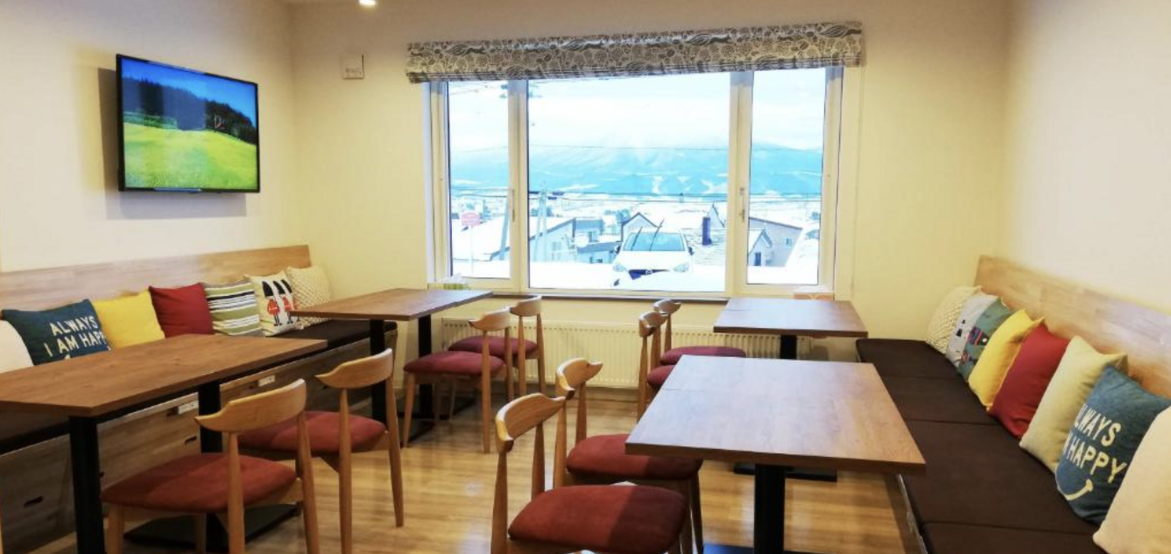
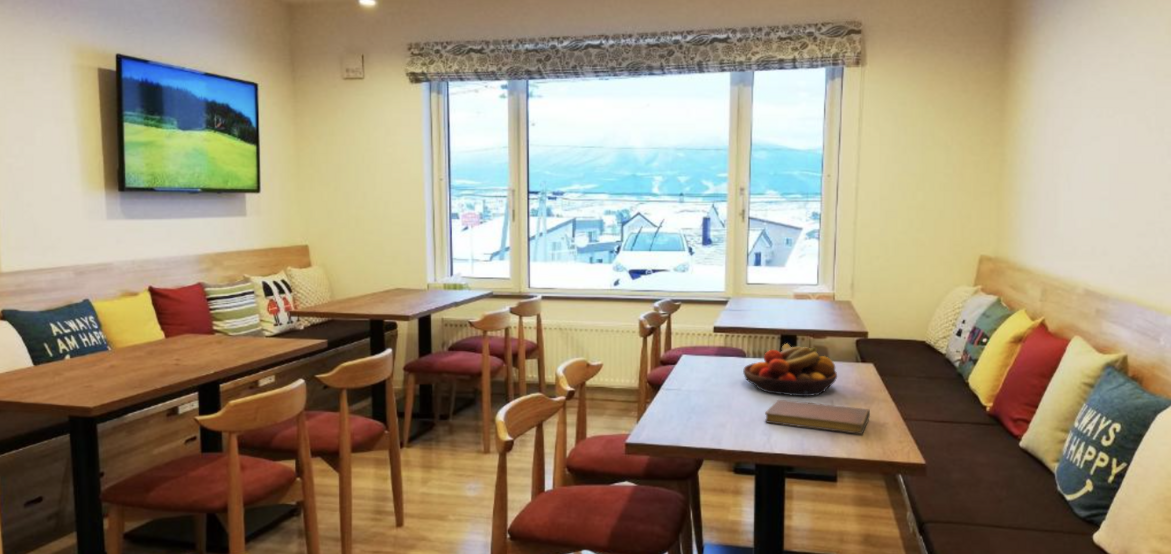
+ fruit bowl [742,342,838,397]
+ notebook [764,399,871,435]
